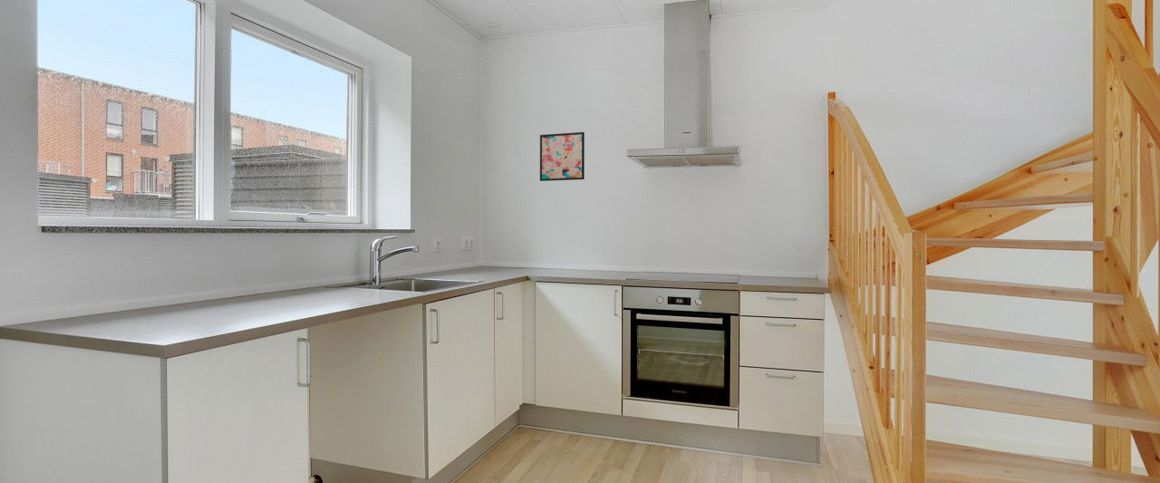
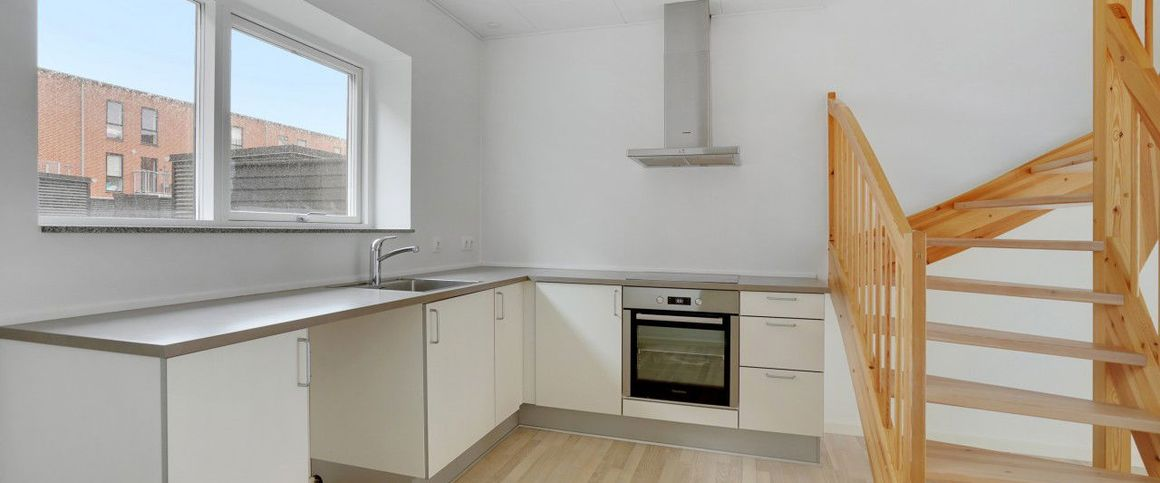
- wall art [539,131,585,182]
